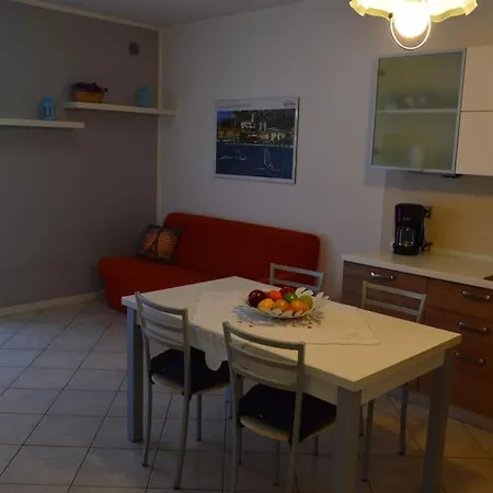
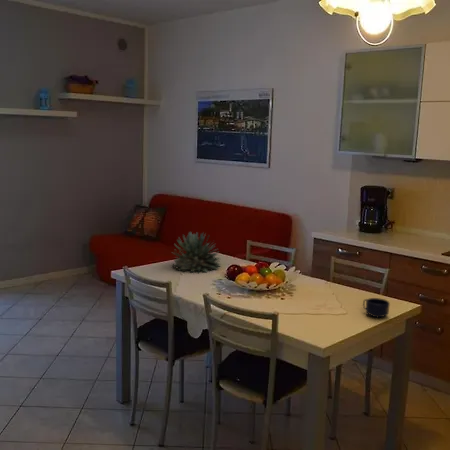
+ succulent plant [170,231,223,274]
+ mug [362,297,391,319]
